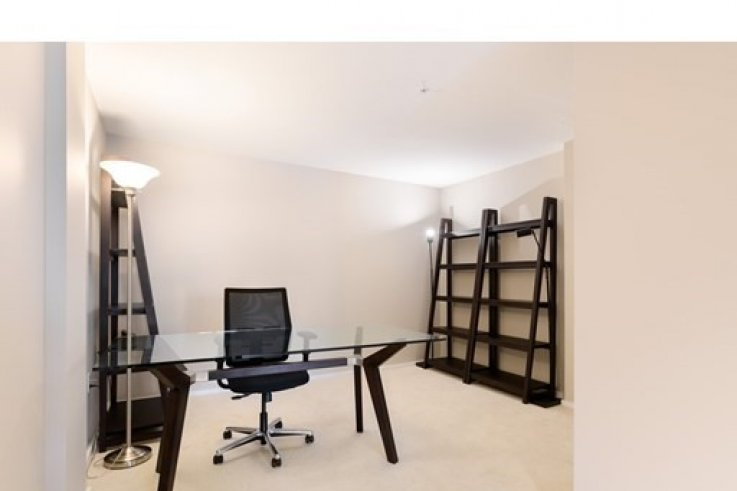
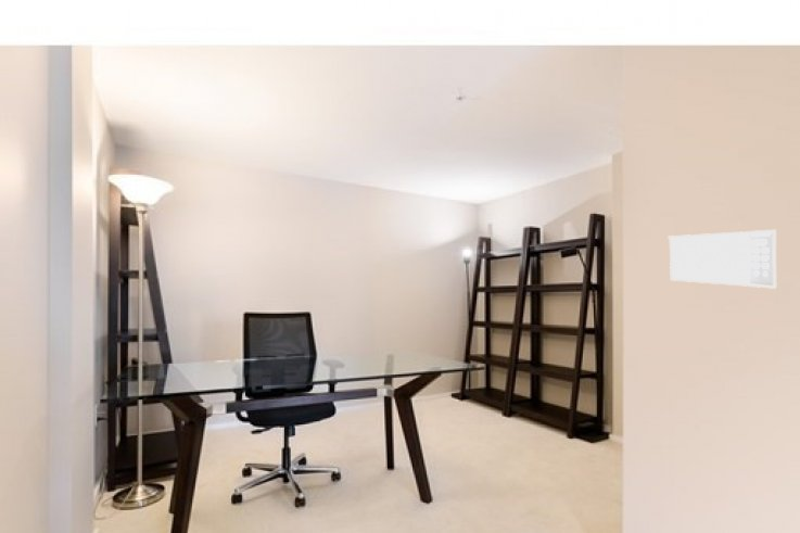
+ calendar [666,229,777,290]
